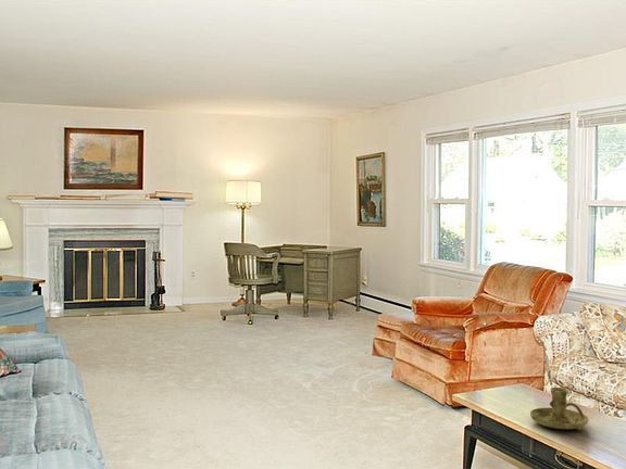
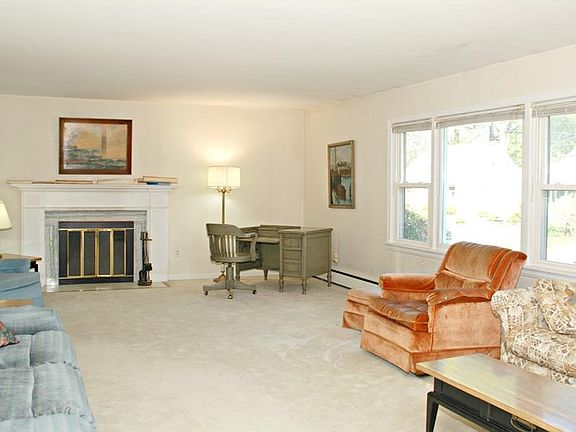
- candle holder [529,386,589,431]
